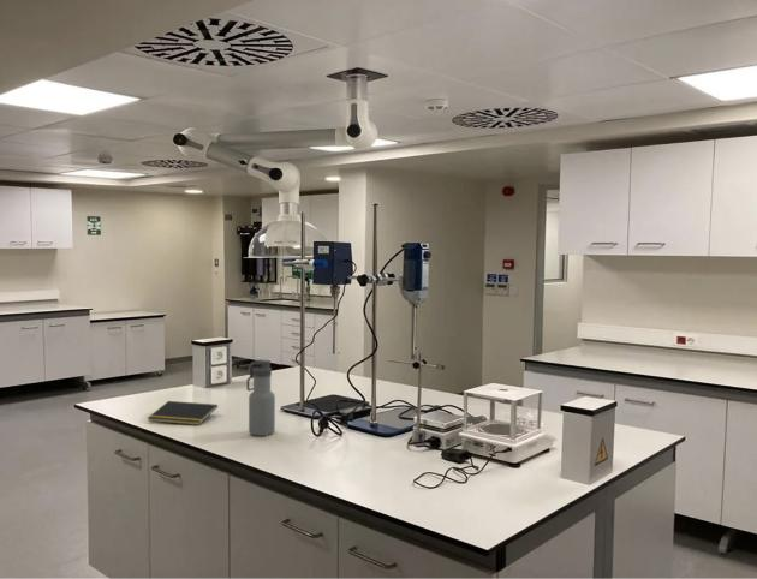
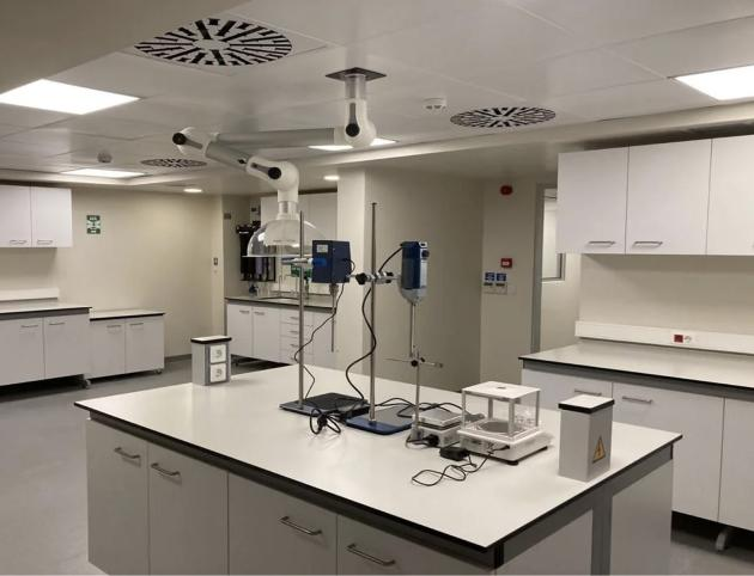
- notepad [147,400,219,426]
- water bottle [245,358,276,437]
